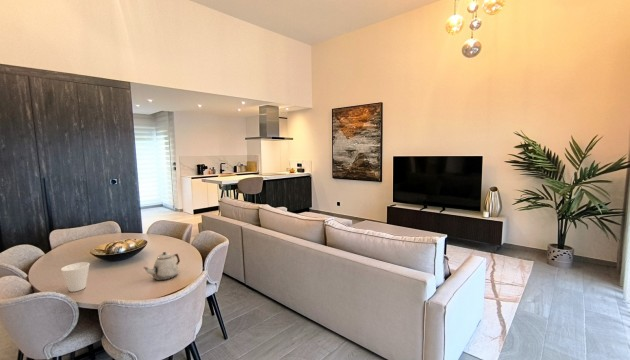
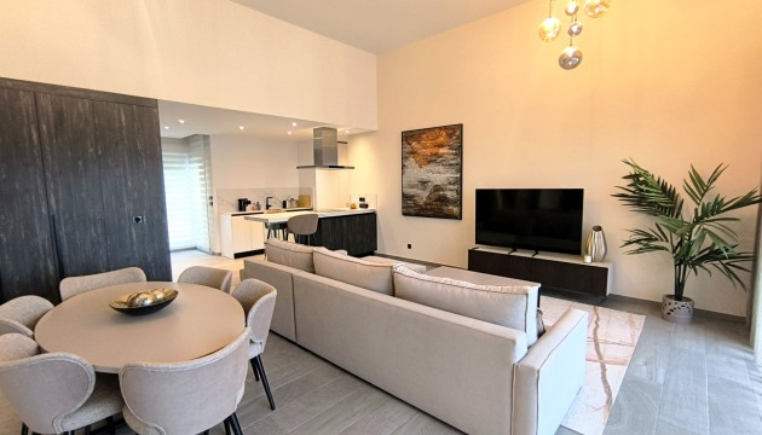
- teapot [143,251,181,281]
- cup [60,261,91,293]
